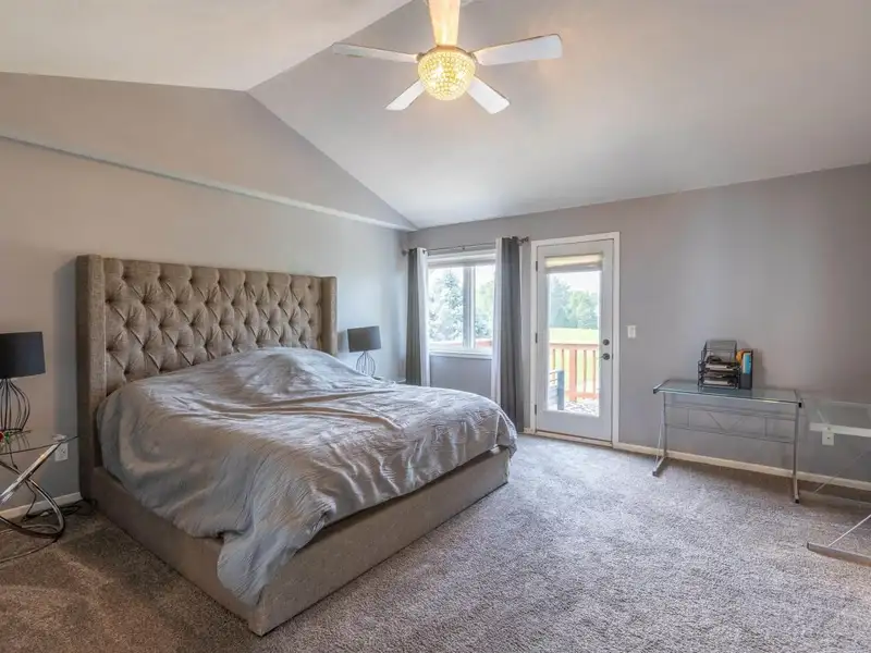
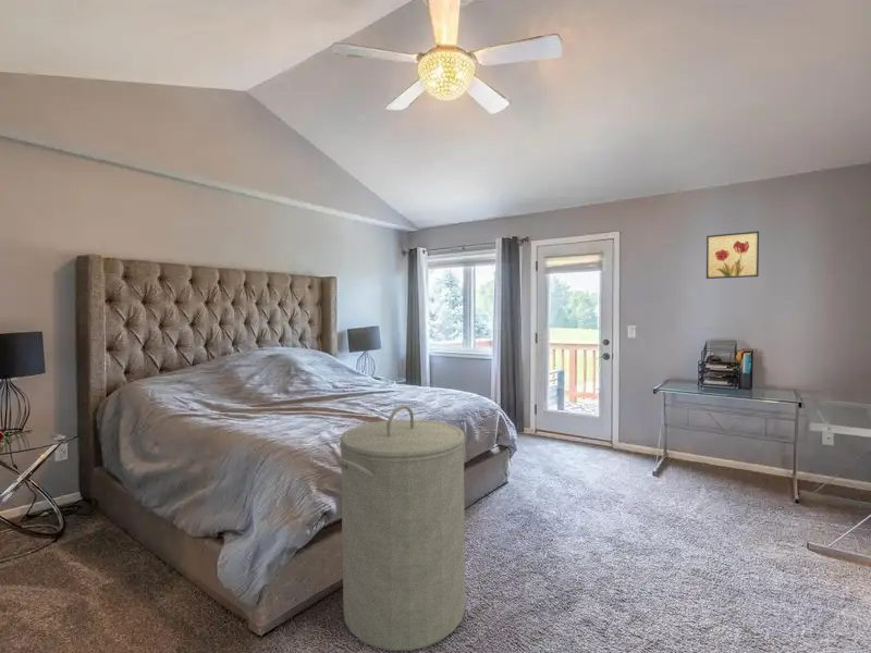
+ wall art [706,230,760,280]
+ laundry hamper [336,404,466,652]
